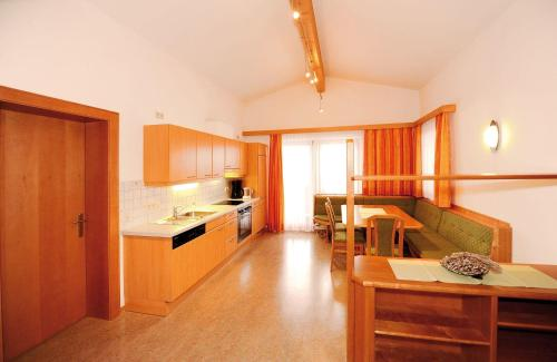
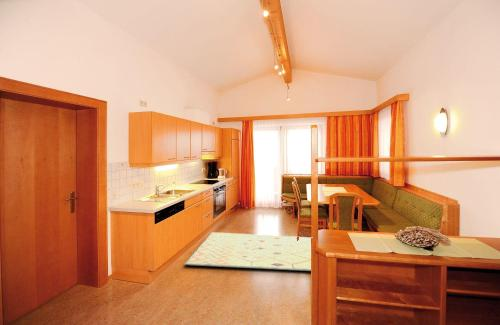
+ rug [183,231,312,272]
